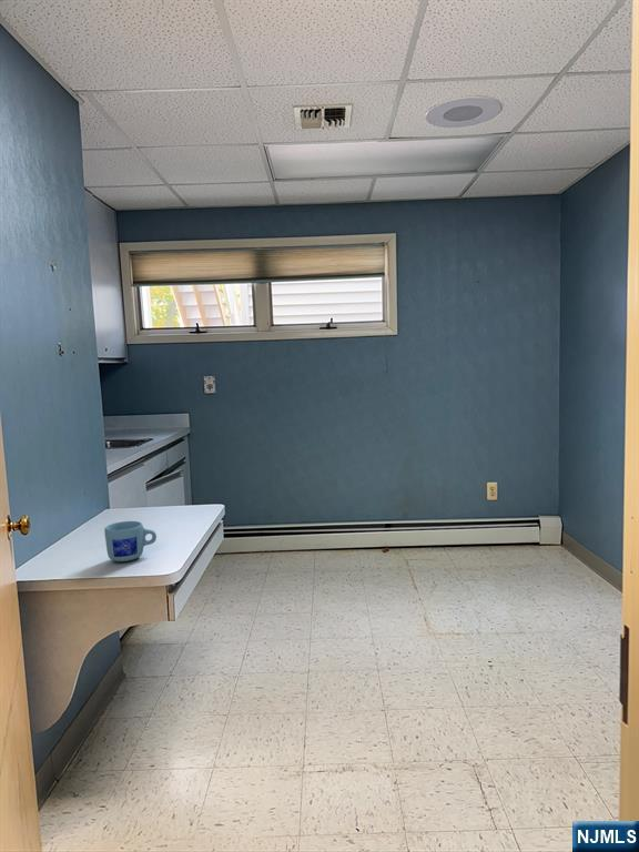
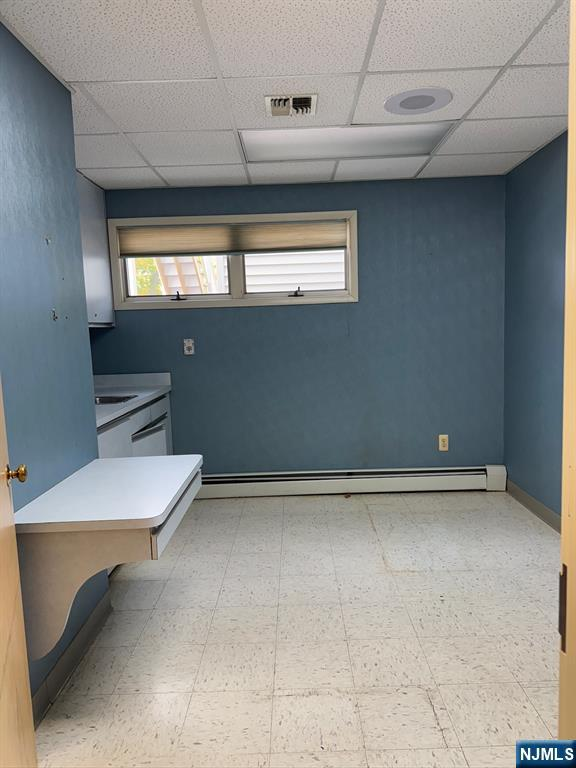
- mug [103,520,158,562]
